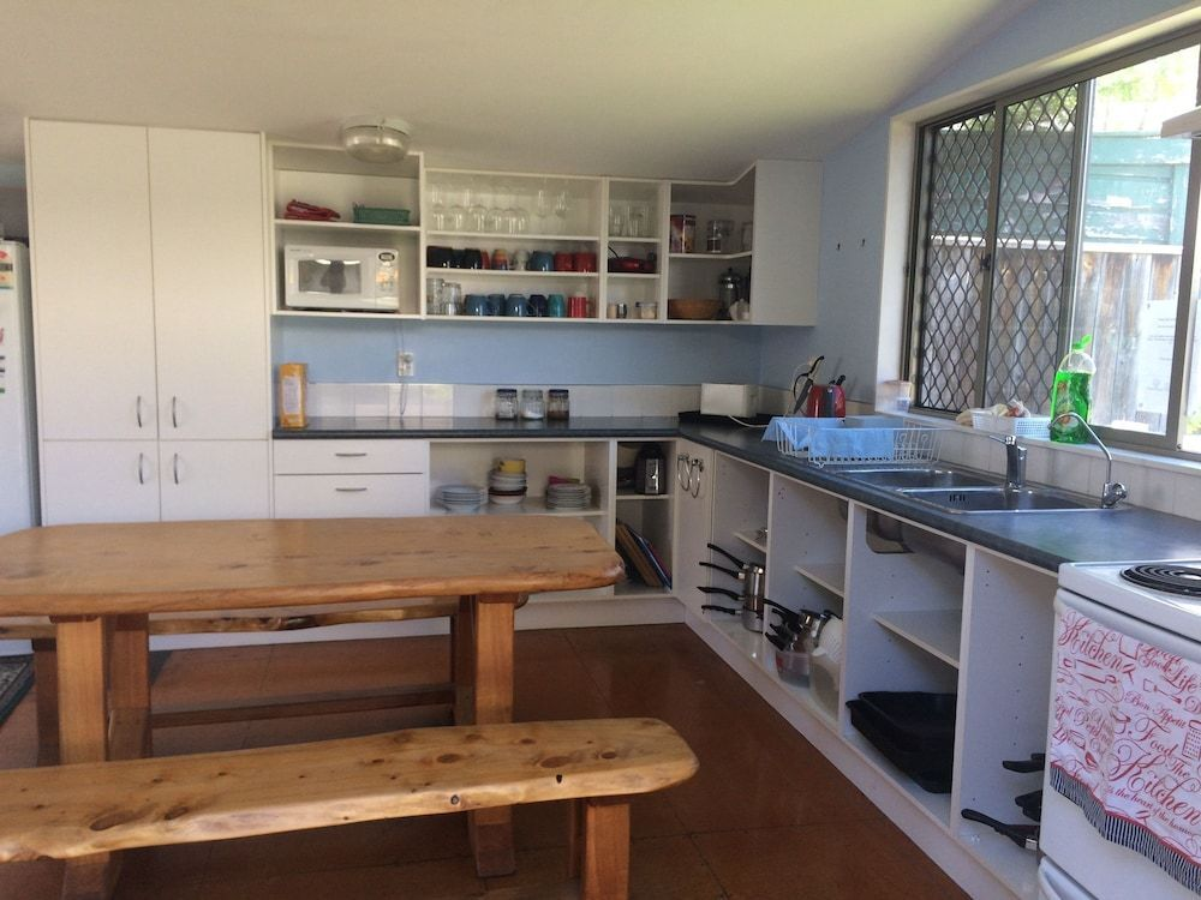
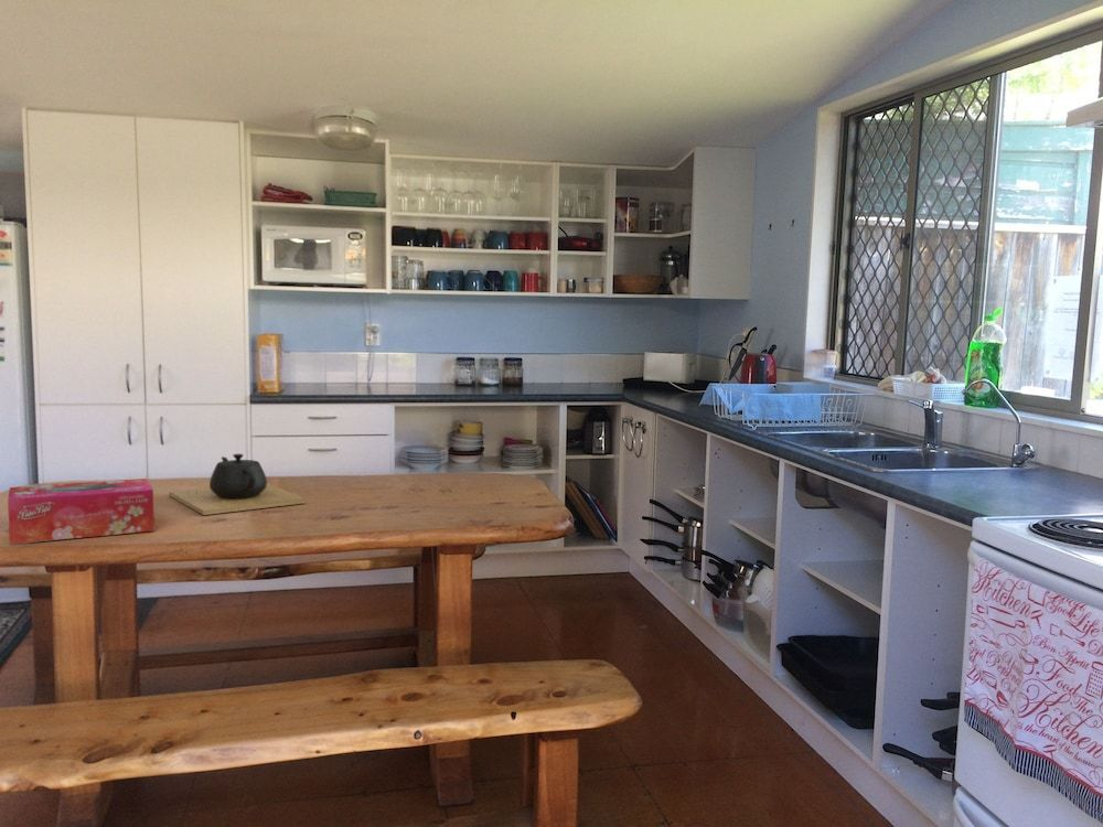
+ teapot [168,453,307,516]
+ tissue box [7,477,156,546]
